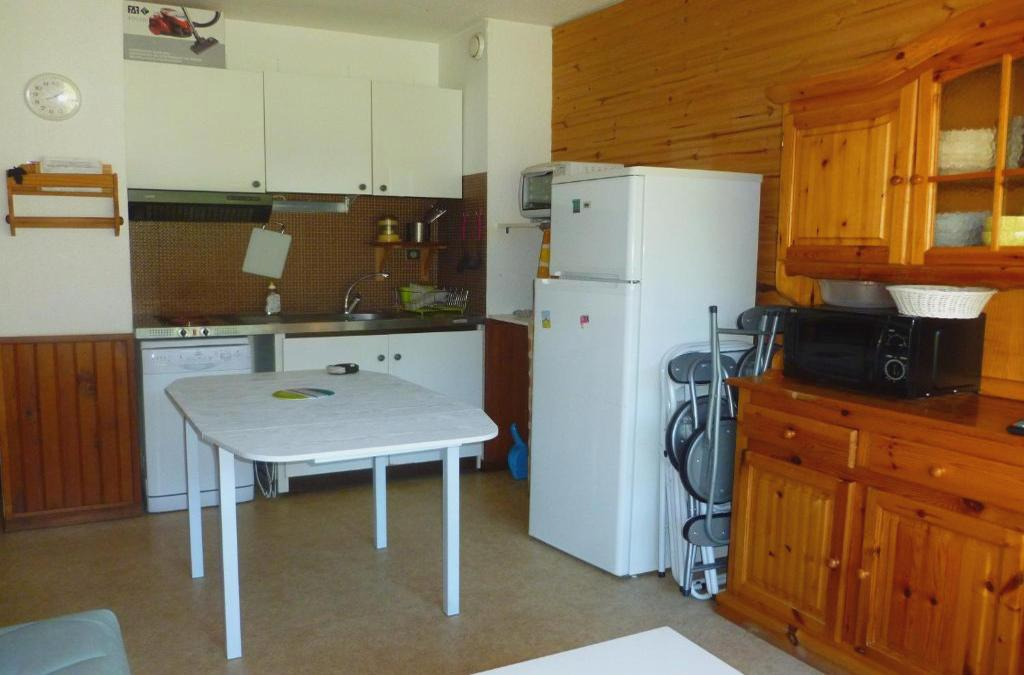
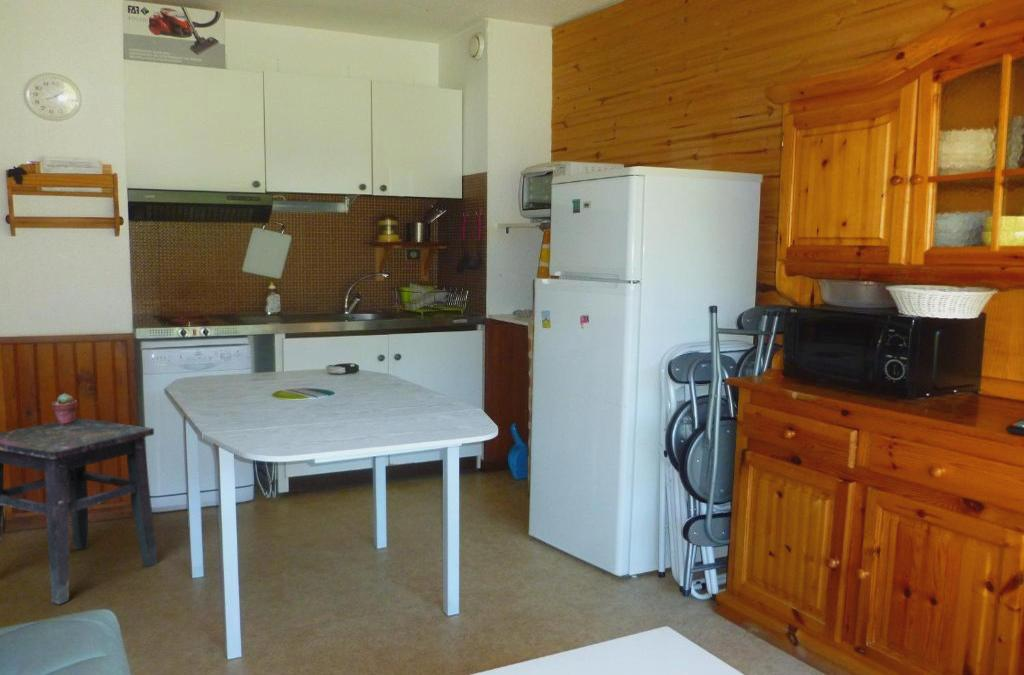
+ side table [0,417,159,606]
+ potted succulent [51,392,78,424]
